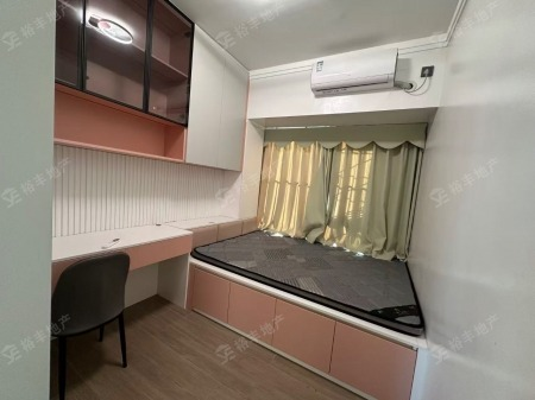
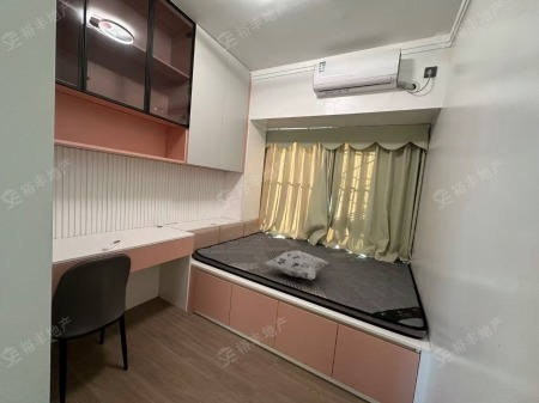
+ decorative pillow [262,249,329,281]
